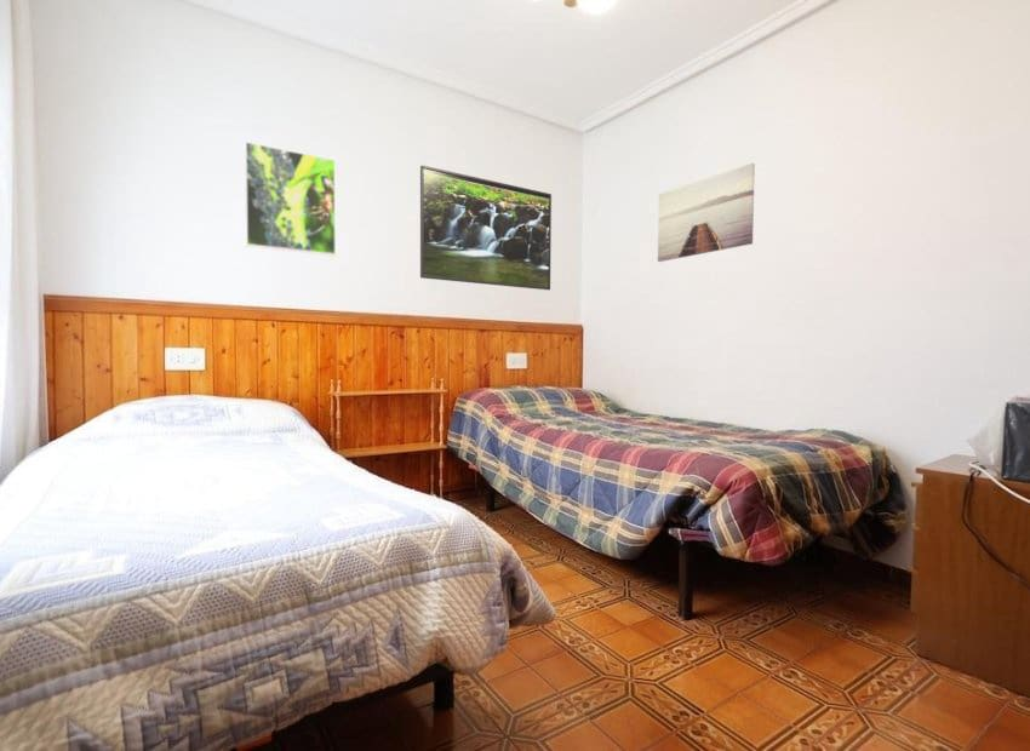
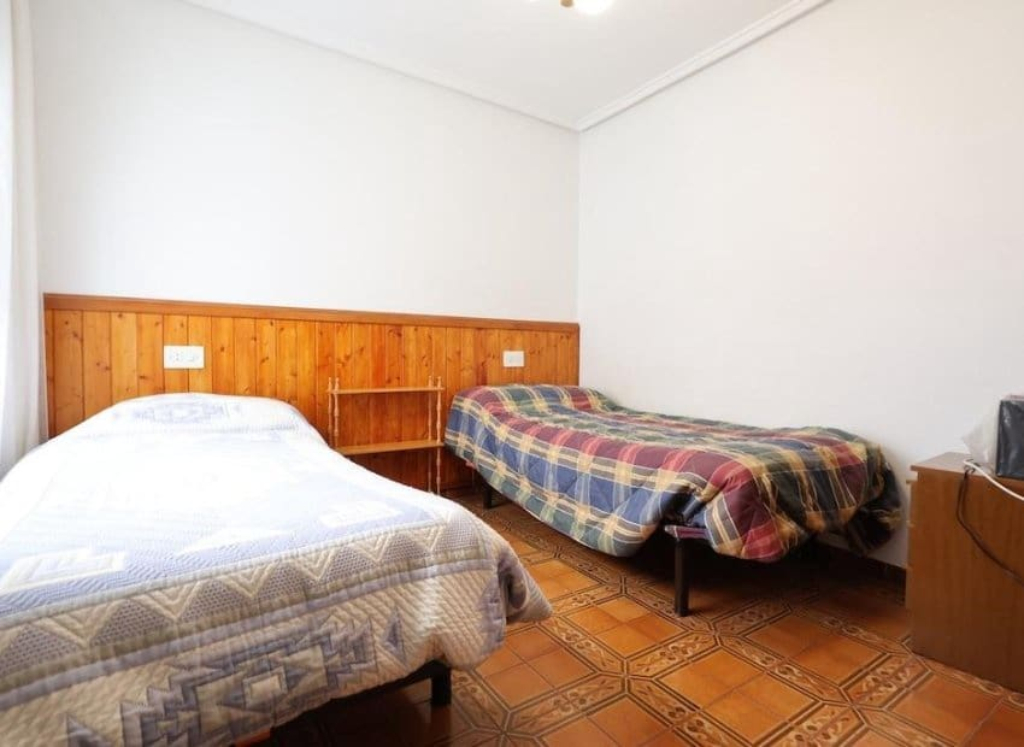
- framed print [419,165,553,291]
- wall art [657,162,756,263]
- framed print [244,139,337,257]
